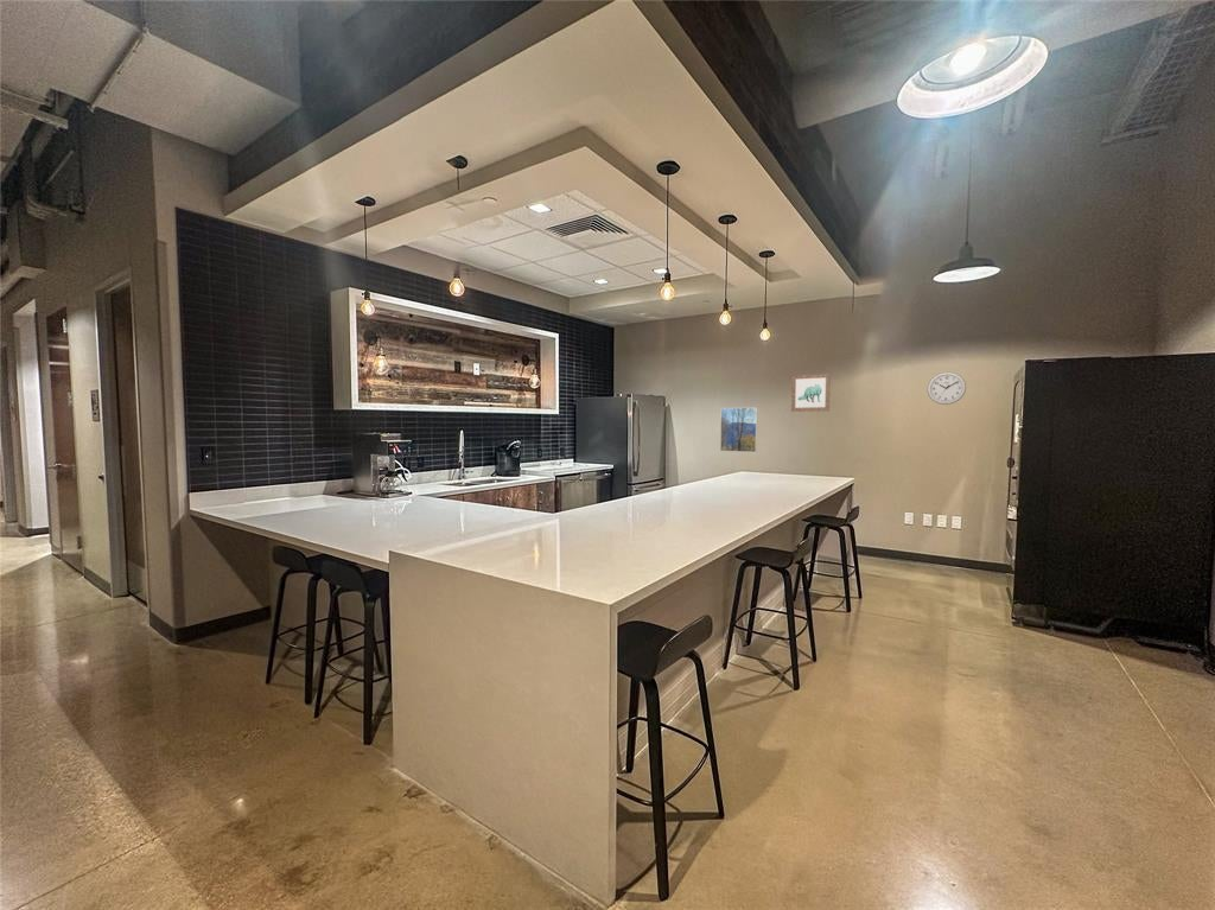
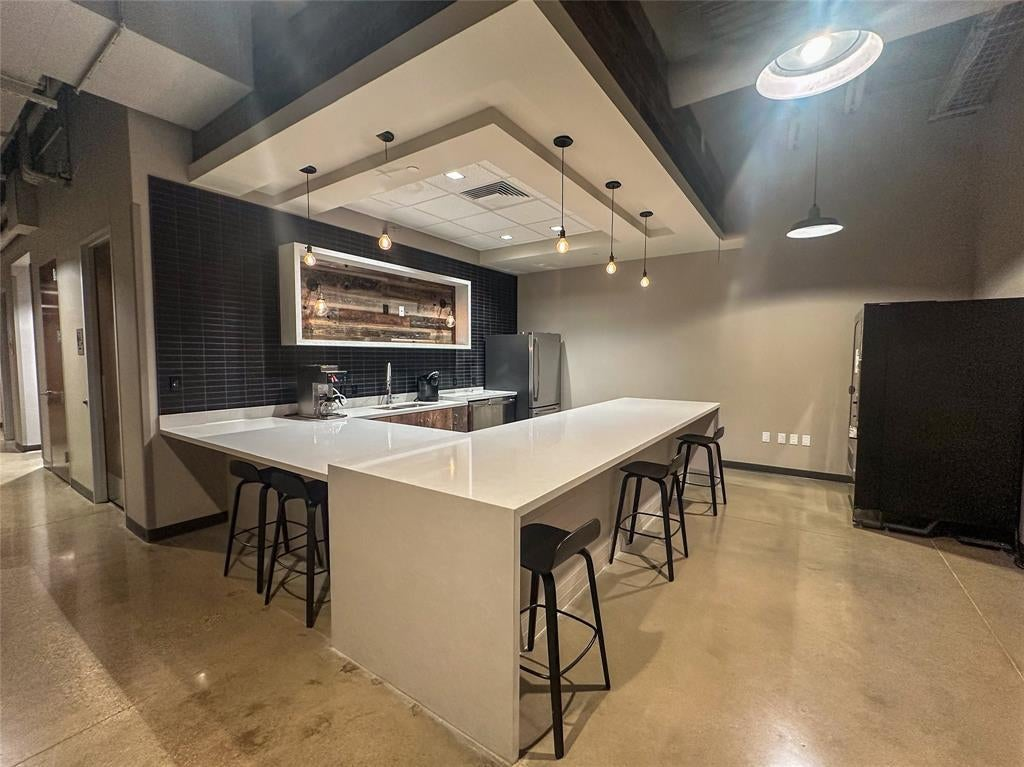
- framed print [719,407,758,453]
- wall clock [927,370,967,406]
- wall art [790,373,832,413]
